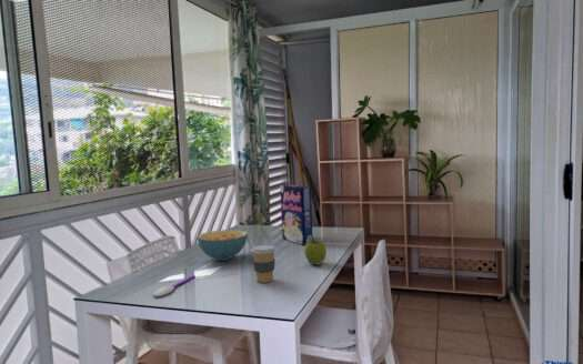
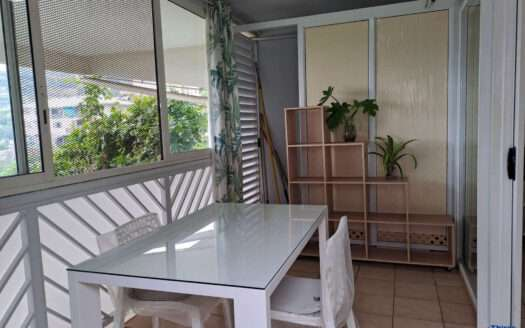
- fruit [303,235,328,266]
- cereal box [279,183,314,246]
- spoon [152,274,197,297]
- cereal bowl [195,229,249,262]
- coffee cup [250,244,278,284]
